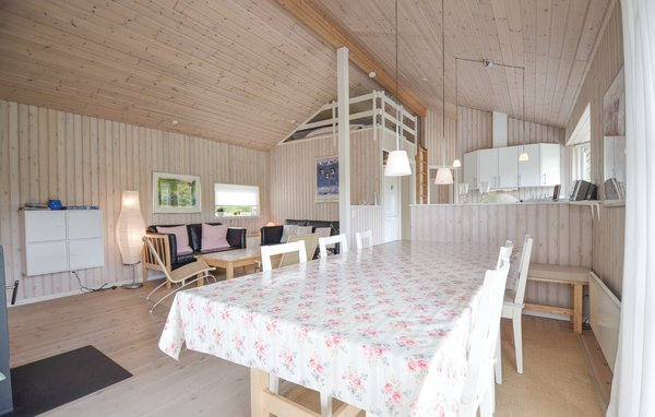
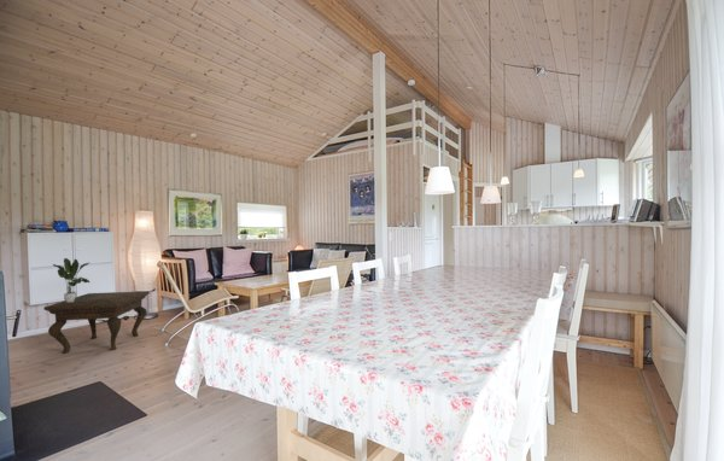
+ side table [42,290,151,355]
+ potted plant [52,257,92,303]
